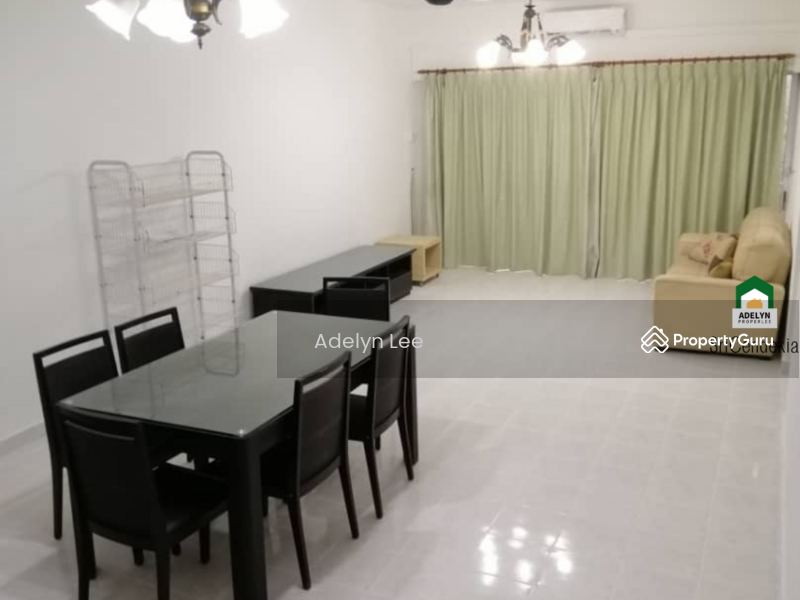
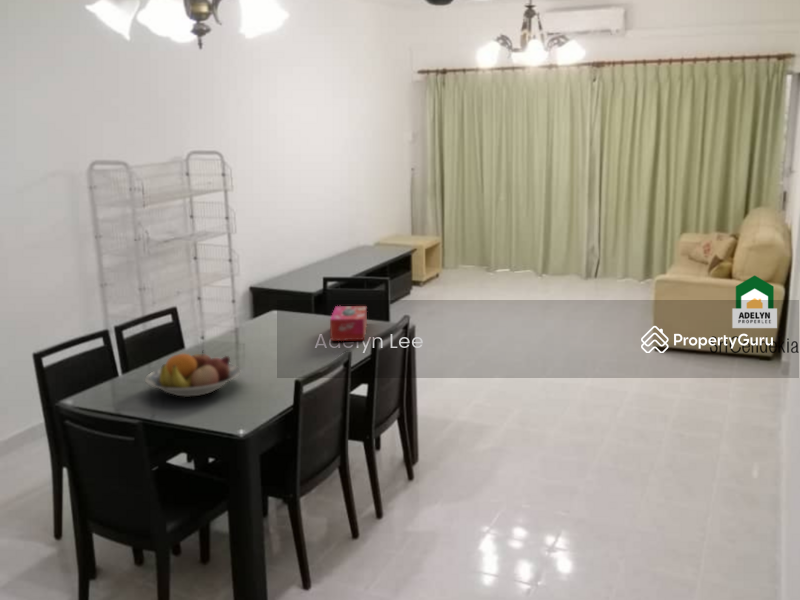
+ tissue box [329,305,368,342]
+ fruit bowl [144,350,241,398]
